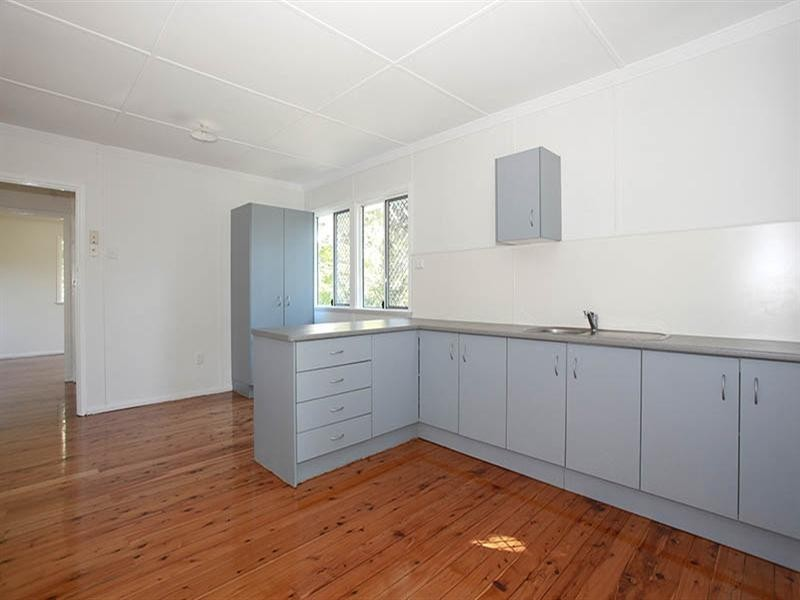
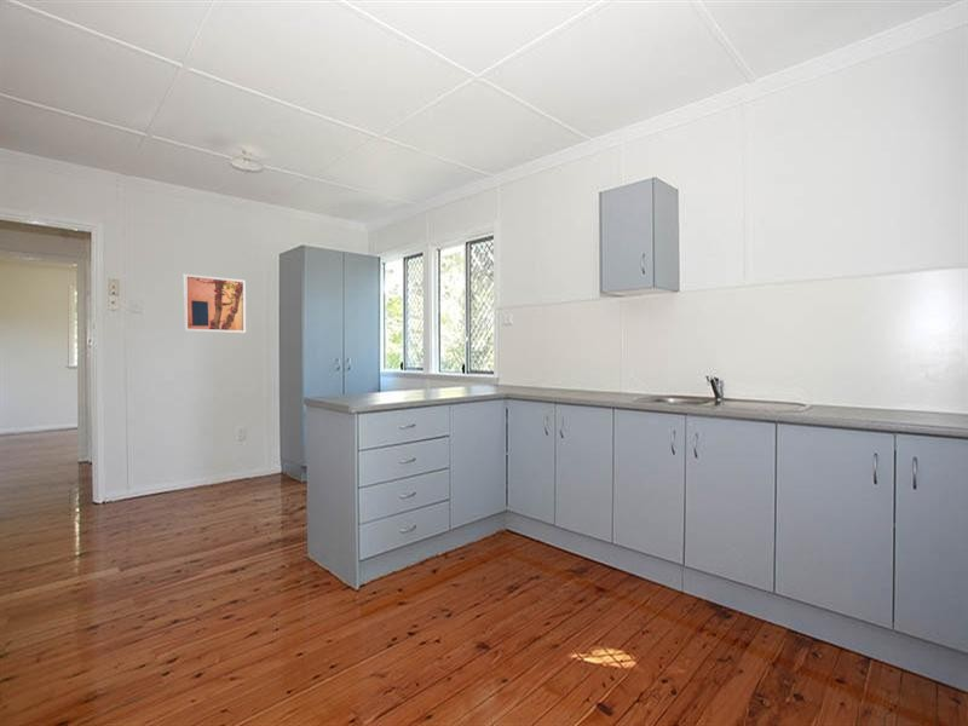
+ wall art [183,272,247,334]
